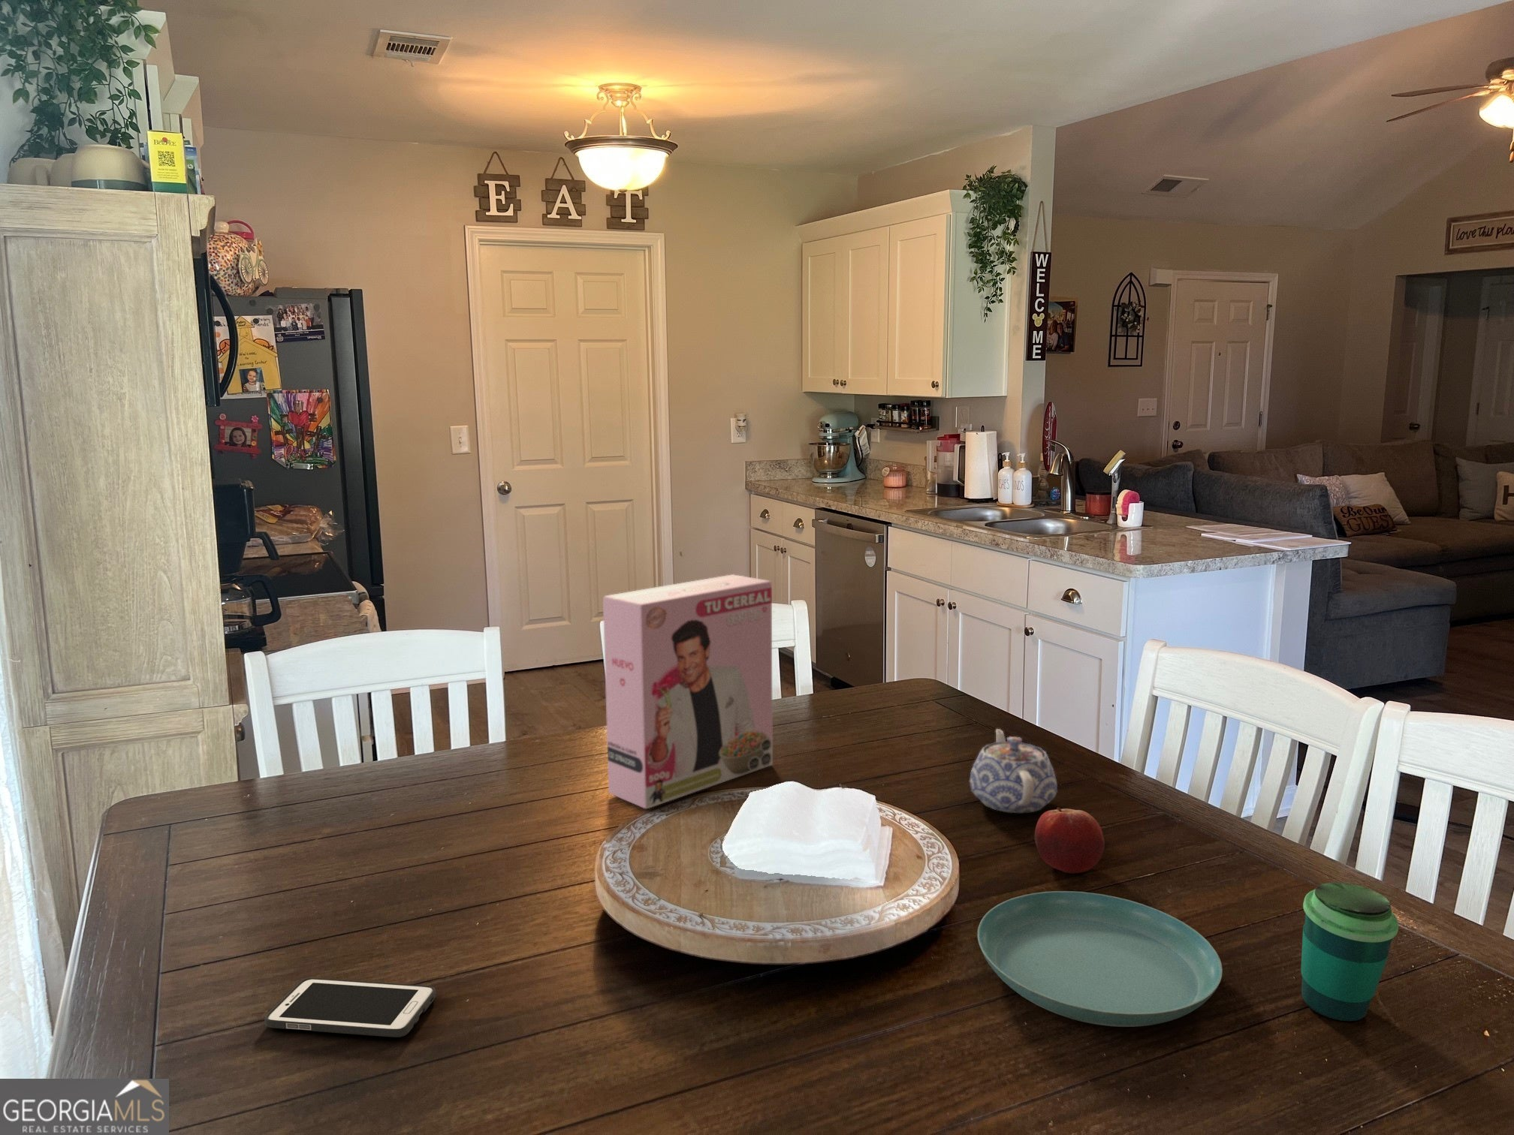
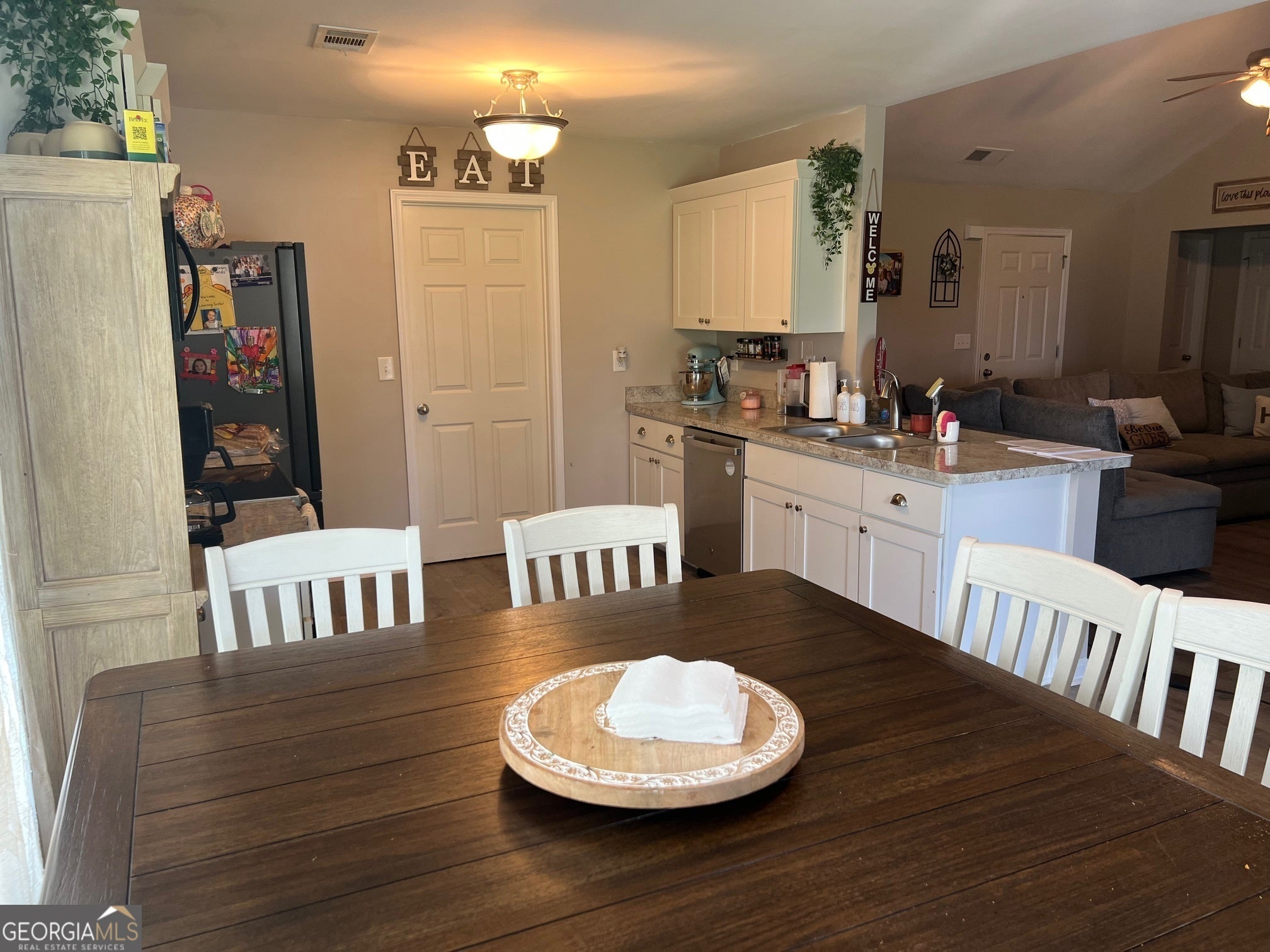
- saucer [978,891,1223,1028]
- cell phone [263,978,436,1038]
- cup [1299,882,1400,1022]
- fruit [1034,807,1105,874]
- cereal box [602,573,774,810]
- teapot [969,728,1059,814]
